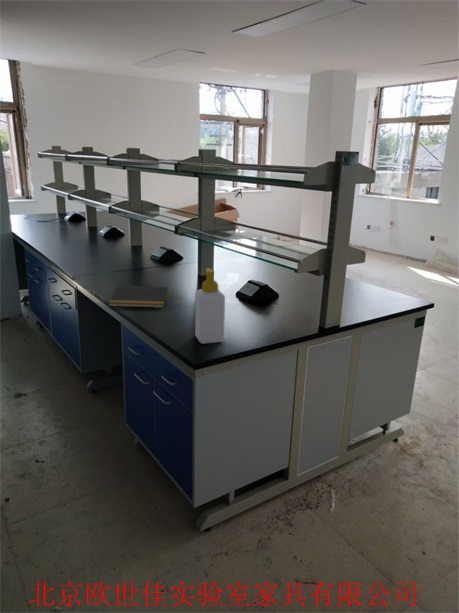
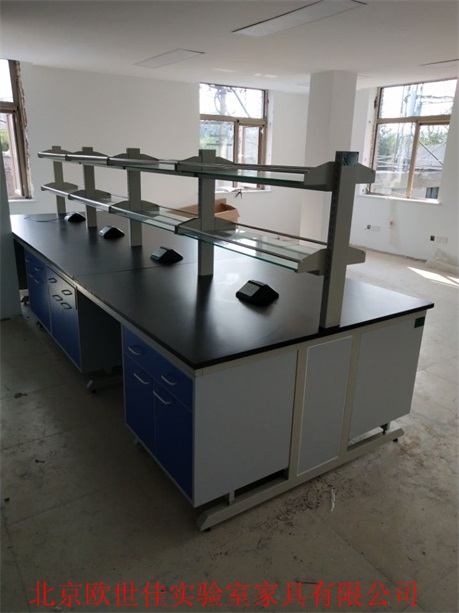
- soap bottle [194,267,226,345]
- notepad [108,285,169,309]
